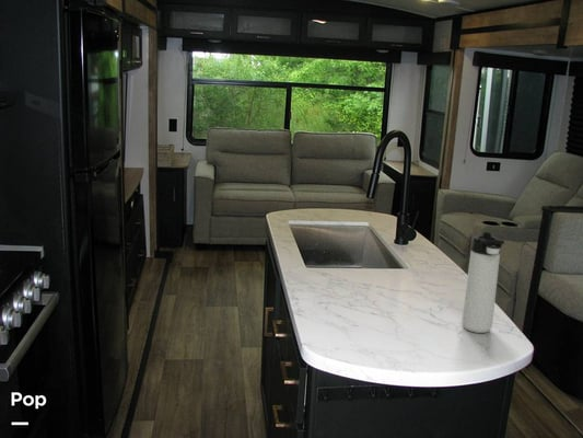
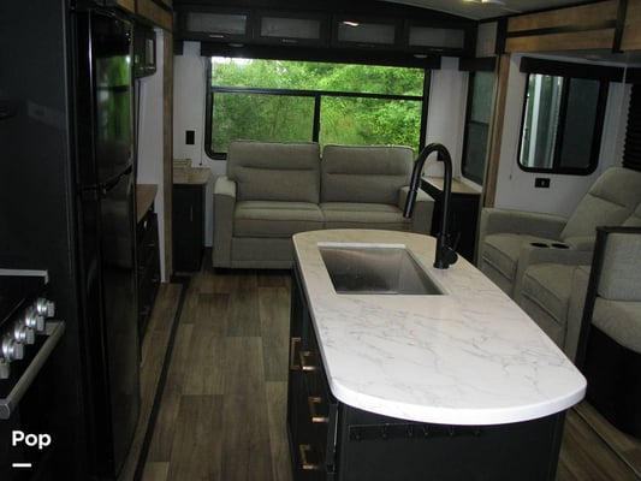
- thermos bottle [460,231,505,334]
